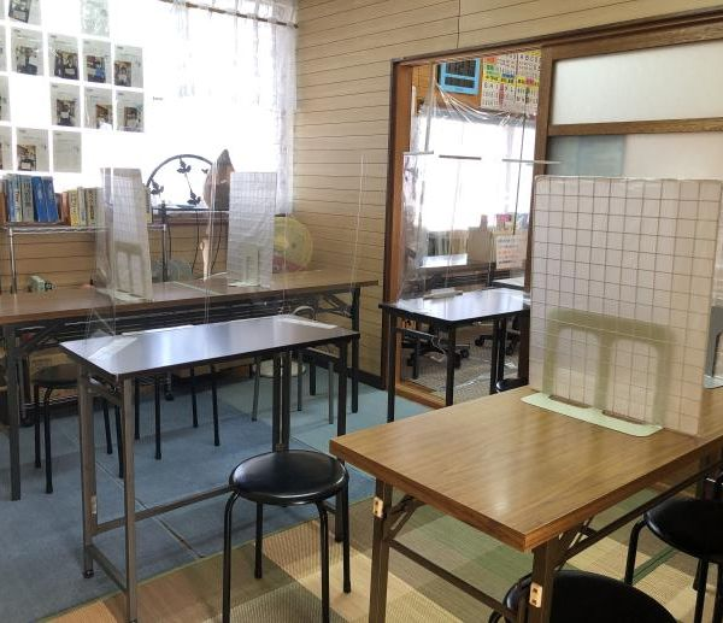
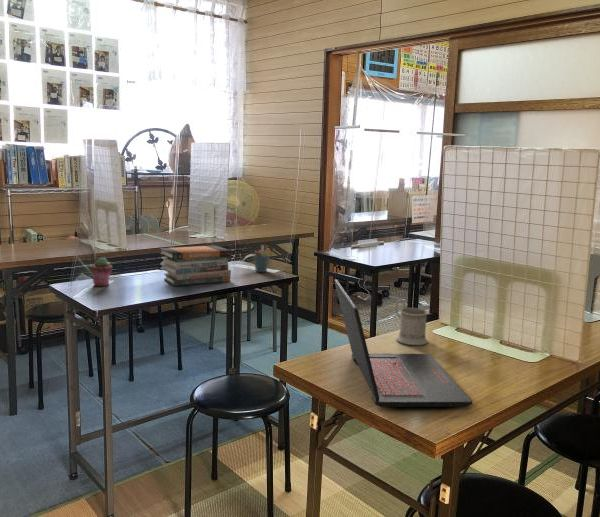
+ potted succulent [89,256,113,287]
+ mug [394,298,429,346]
+ pen holder [253,244,271,273]
+ book stack [158,244,232,287]
+ laptop [334,278,473,408]
